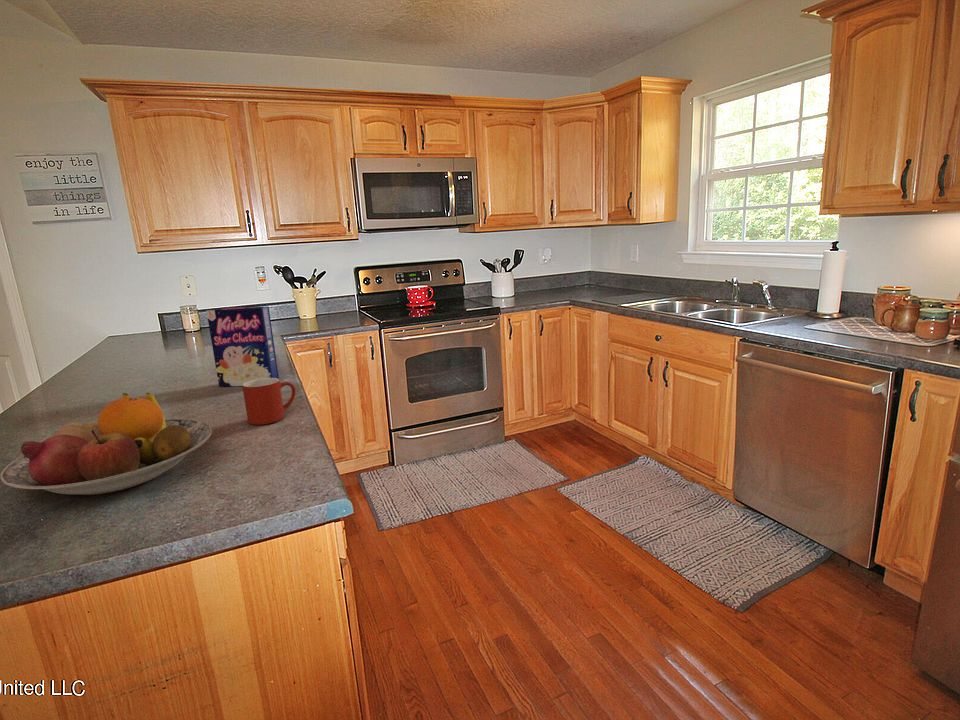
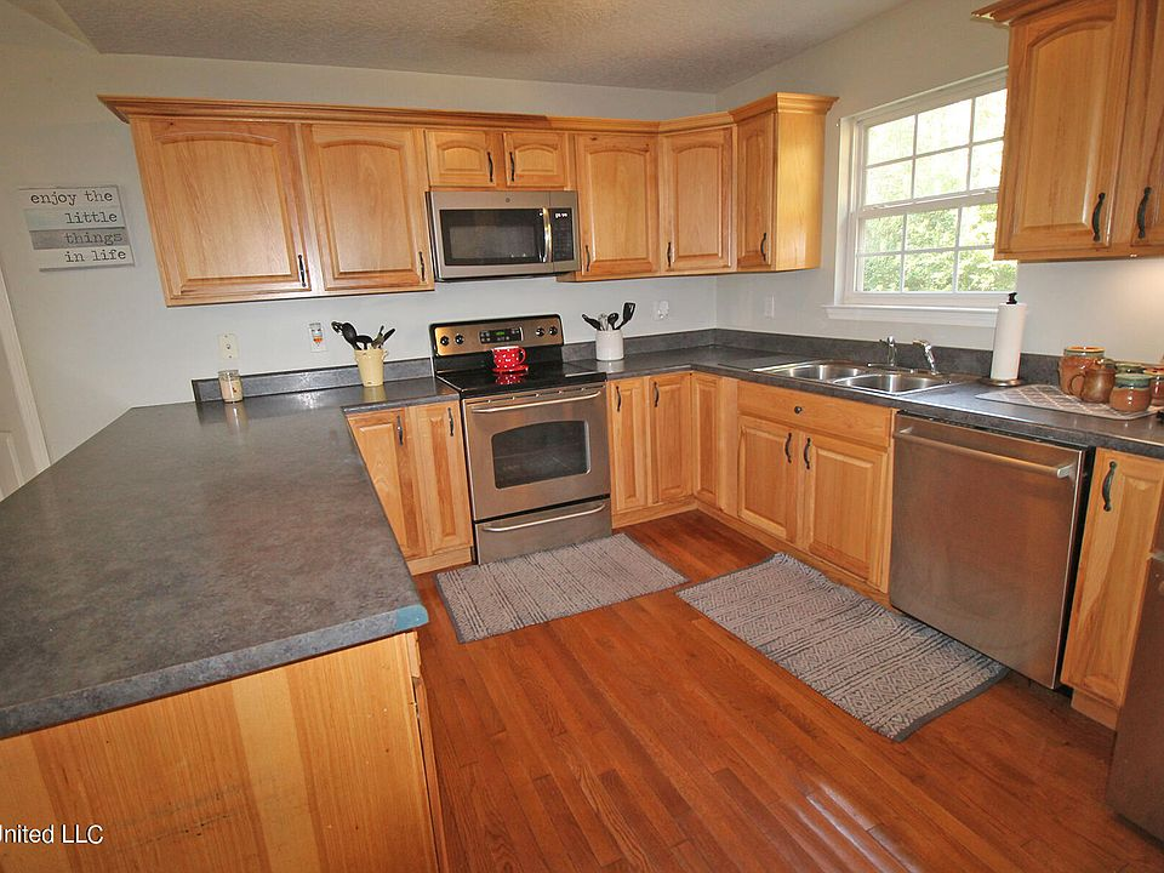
- fruit bowl [0,392,213,496]
- mug [241,378,297,426]
- cereal box [205,305,280,388]
